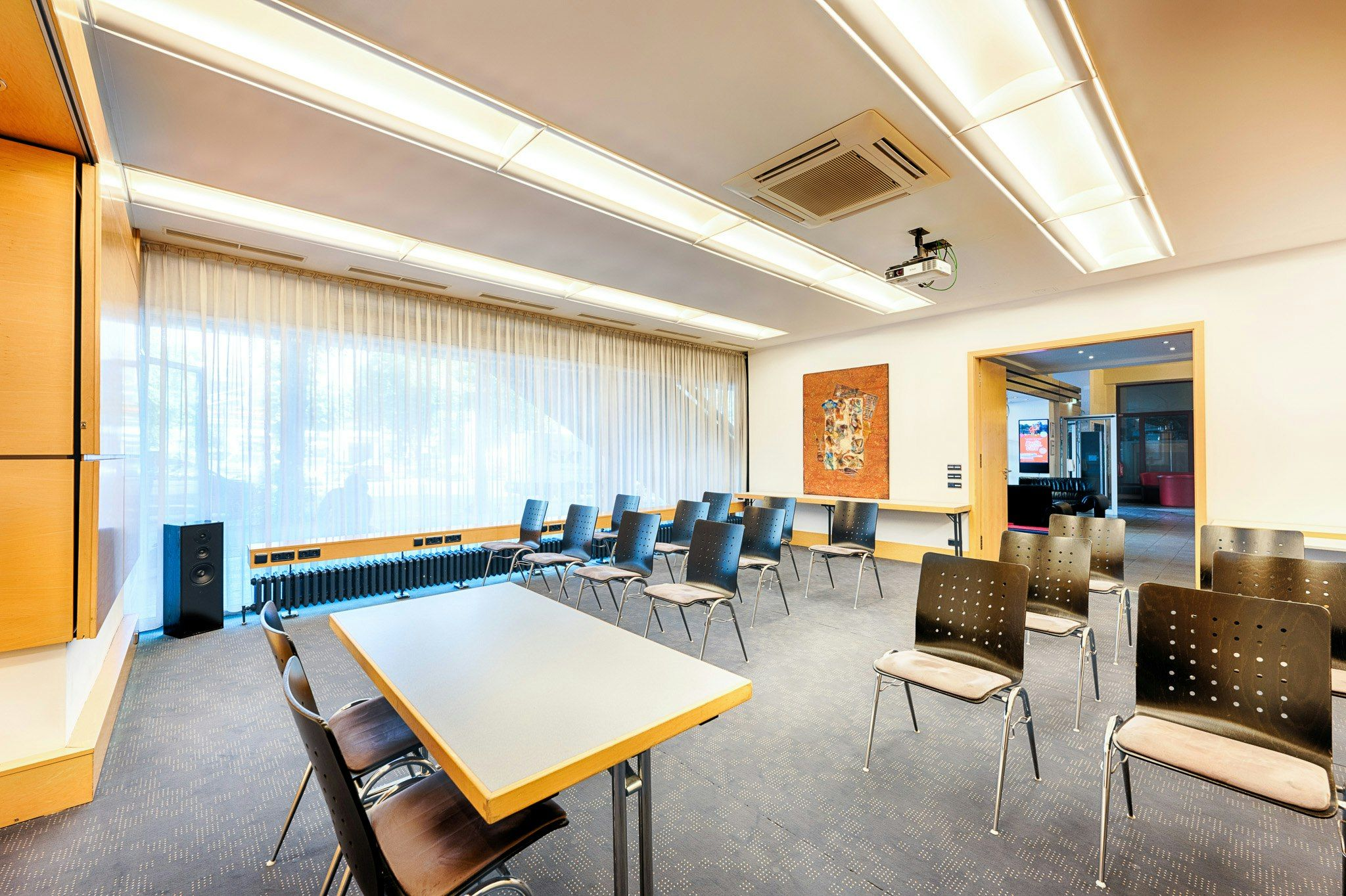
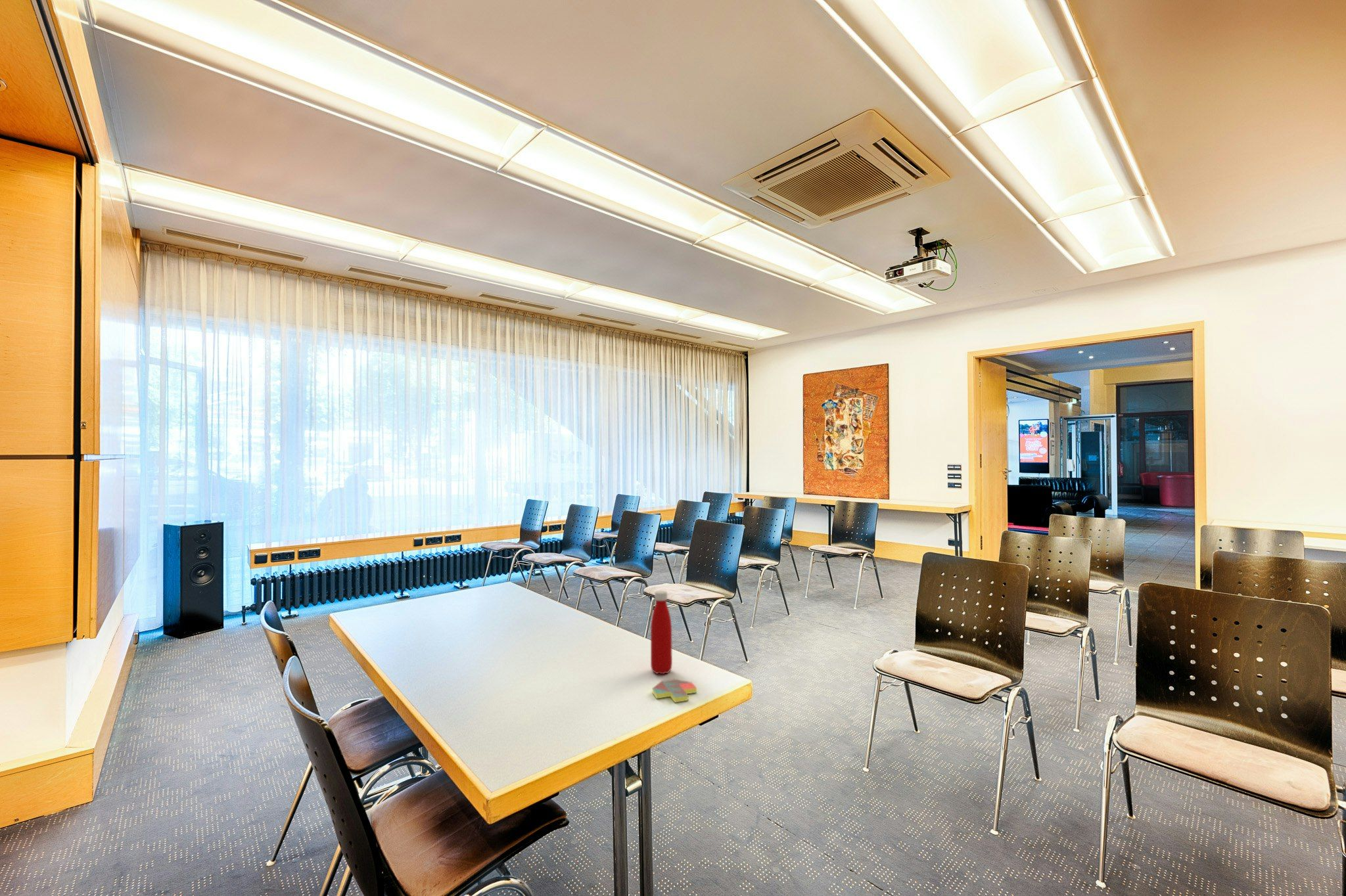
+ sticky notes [652,679,697,703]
+ bottle [650,590,673,675]
